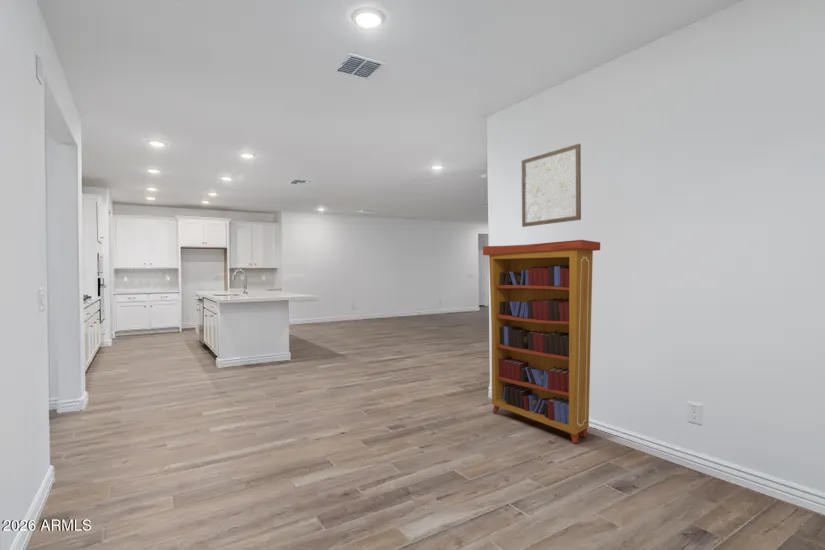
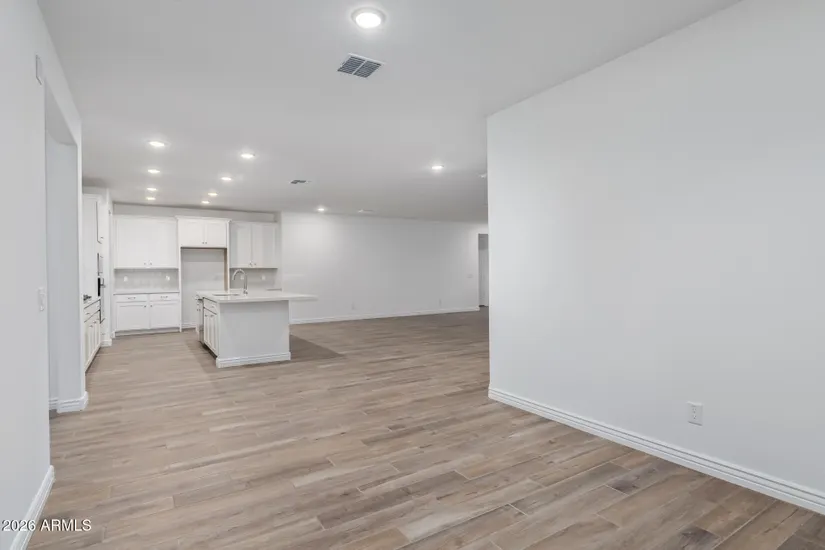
- bookcase [482,239,601,444]
- wall art [521,143,582,228]
